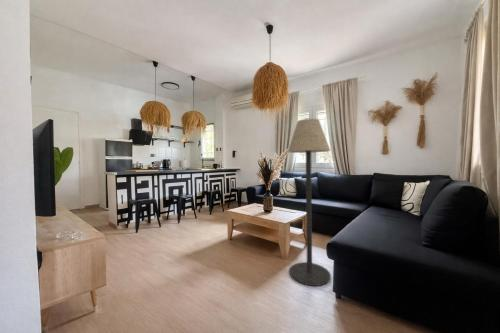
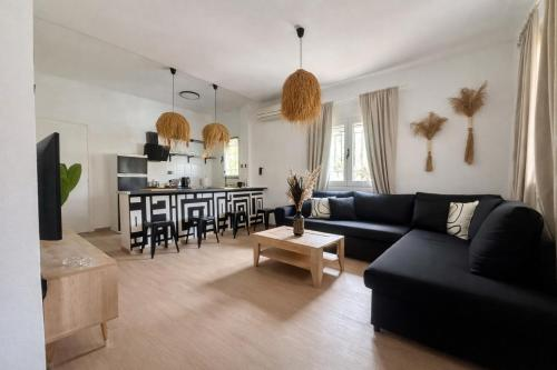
- floor lamp [287,118,332,287]
